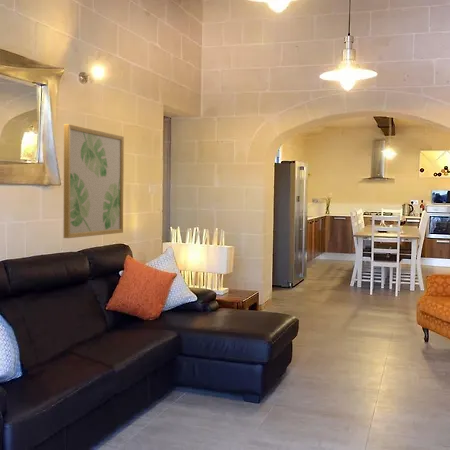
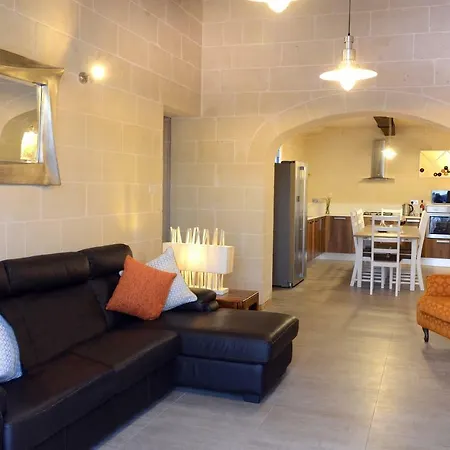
- wall art [63,123,125,239]
